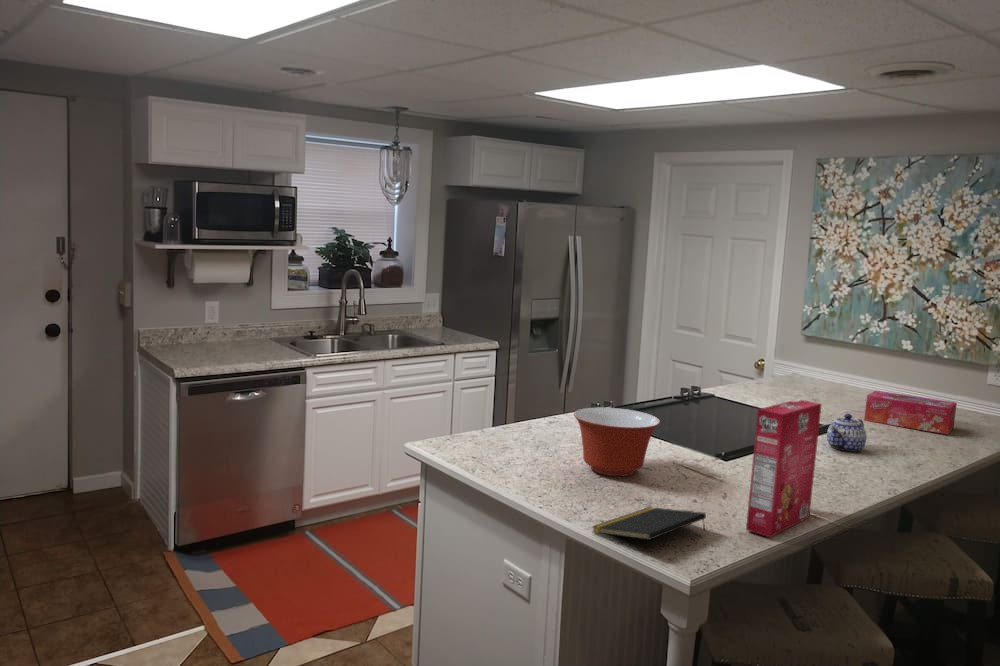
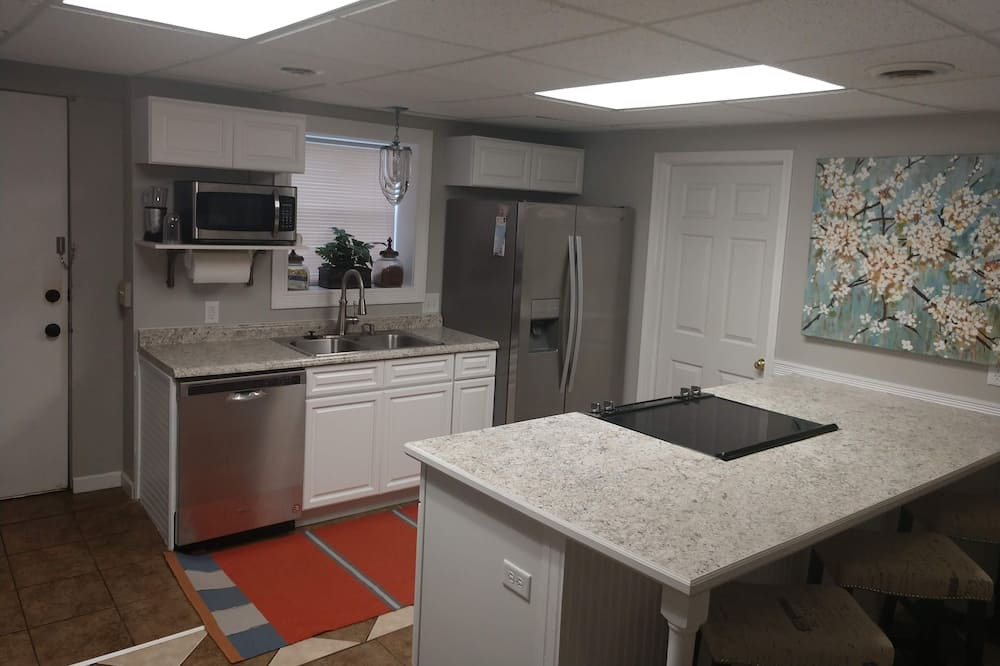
- teapot [826,413,868,453]
- tissue box [863,389,958,435]
- notepad [591,506,707,541]
- cereal box [745,398,823,539]
- mixing bowl [573,407,661,477]
